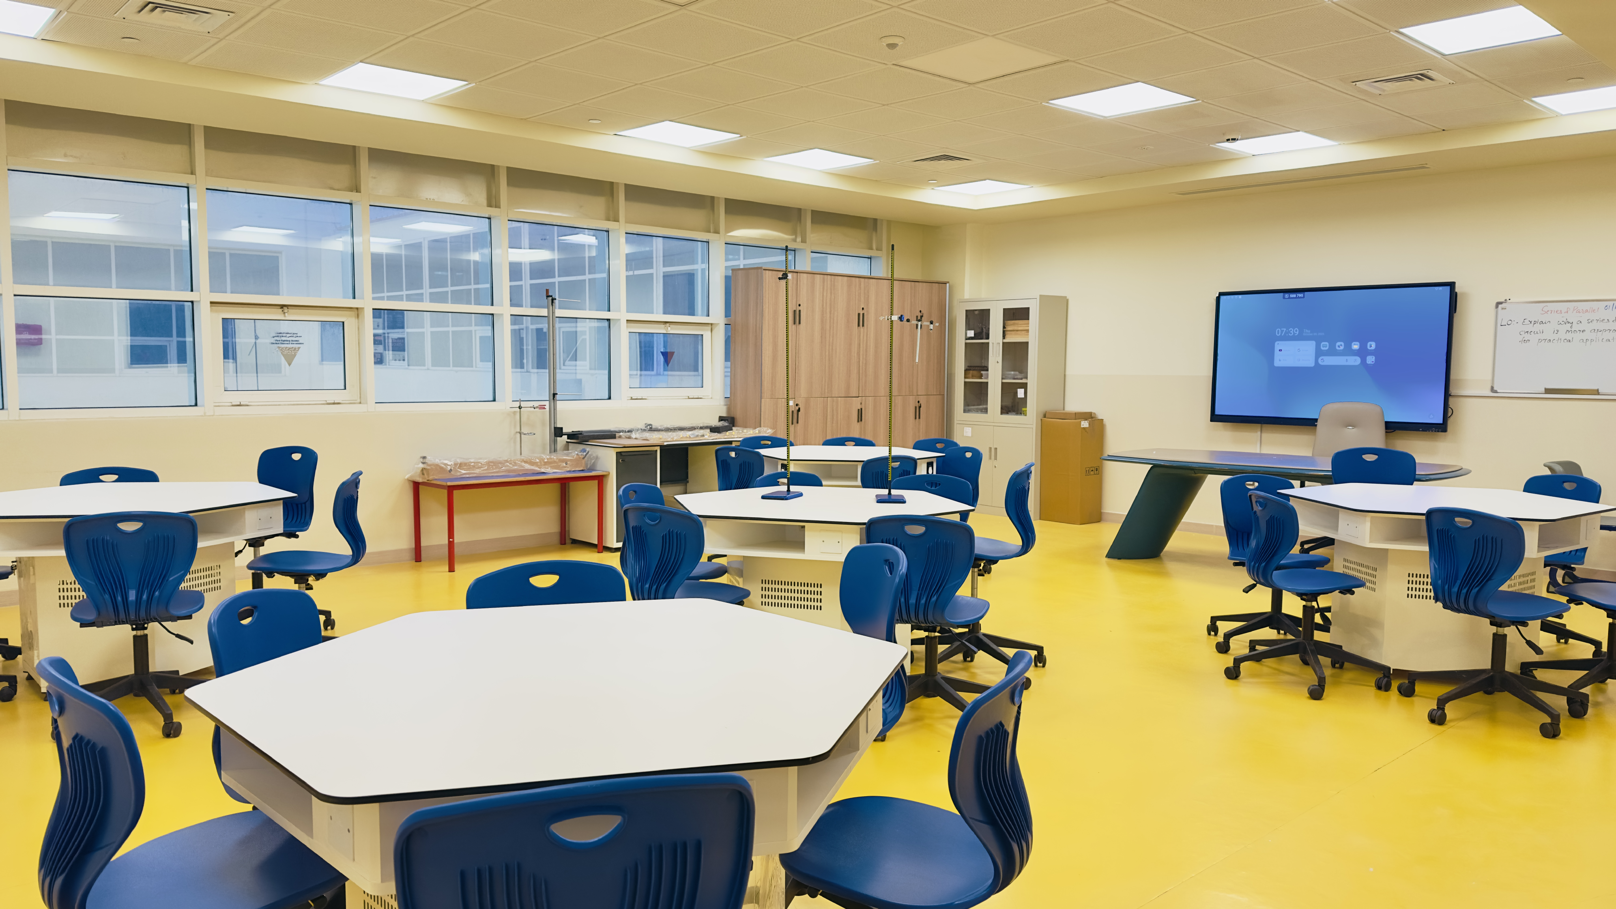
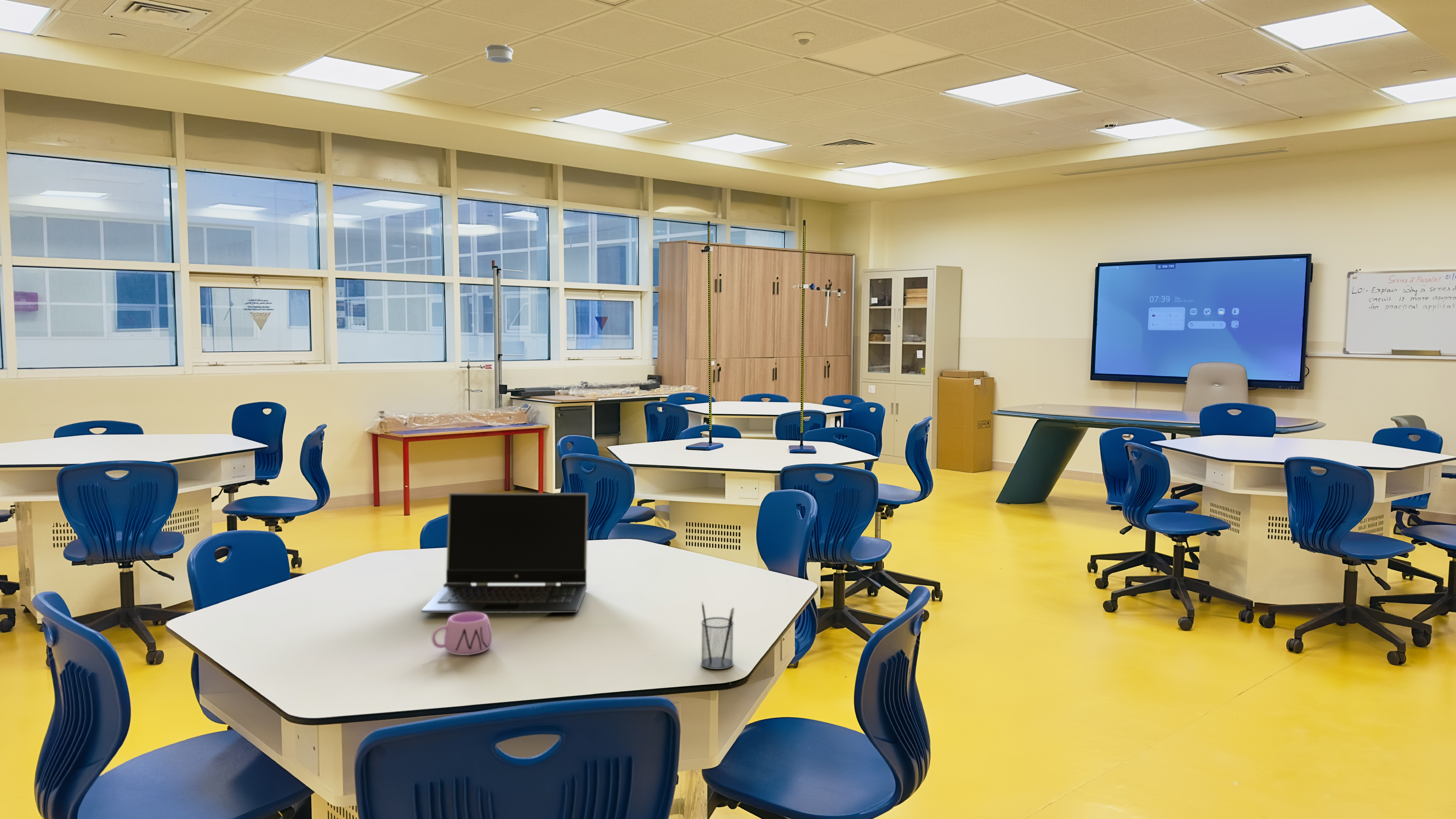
+ smoke detector [485,43,514,63]
+ laptop computer [421,493,588,613]
+ pencil holder [701,601,735,670]
+ mug [431,612,492,655]
